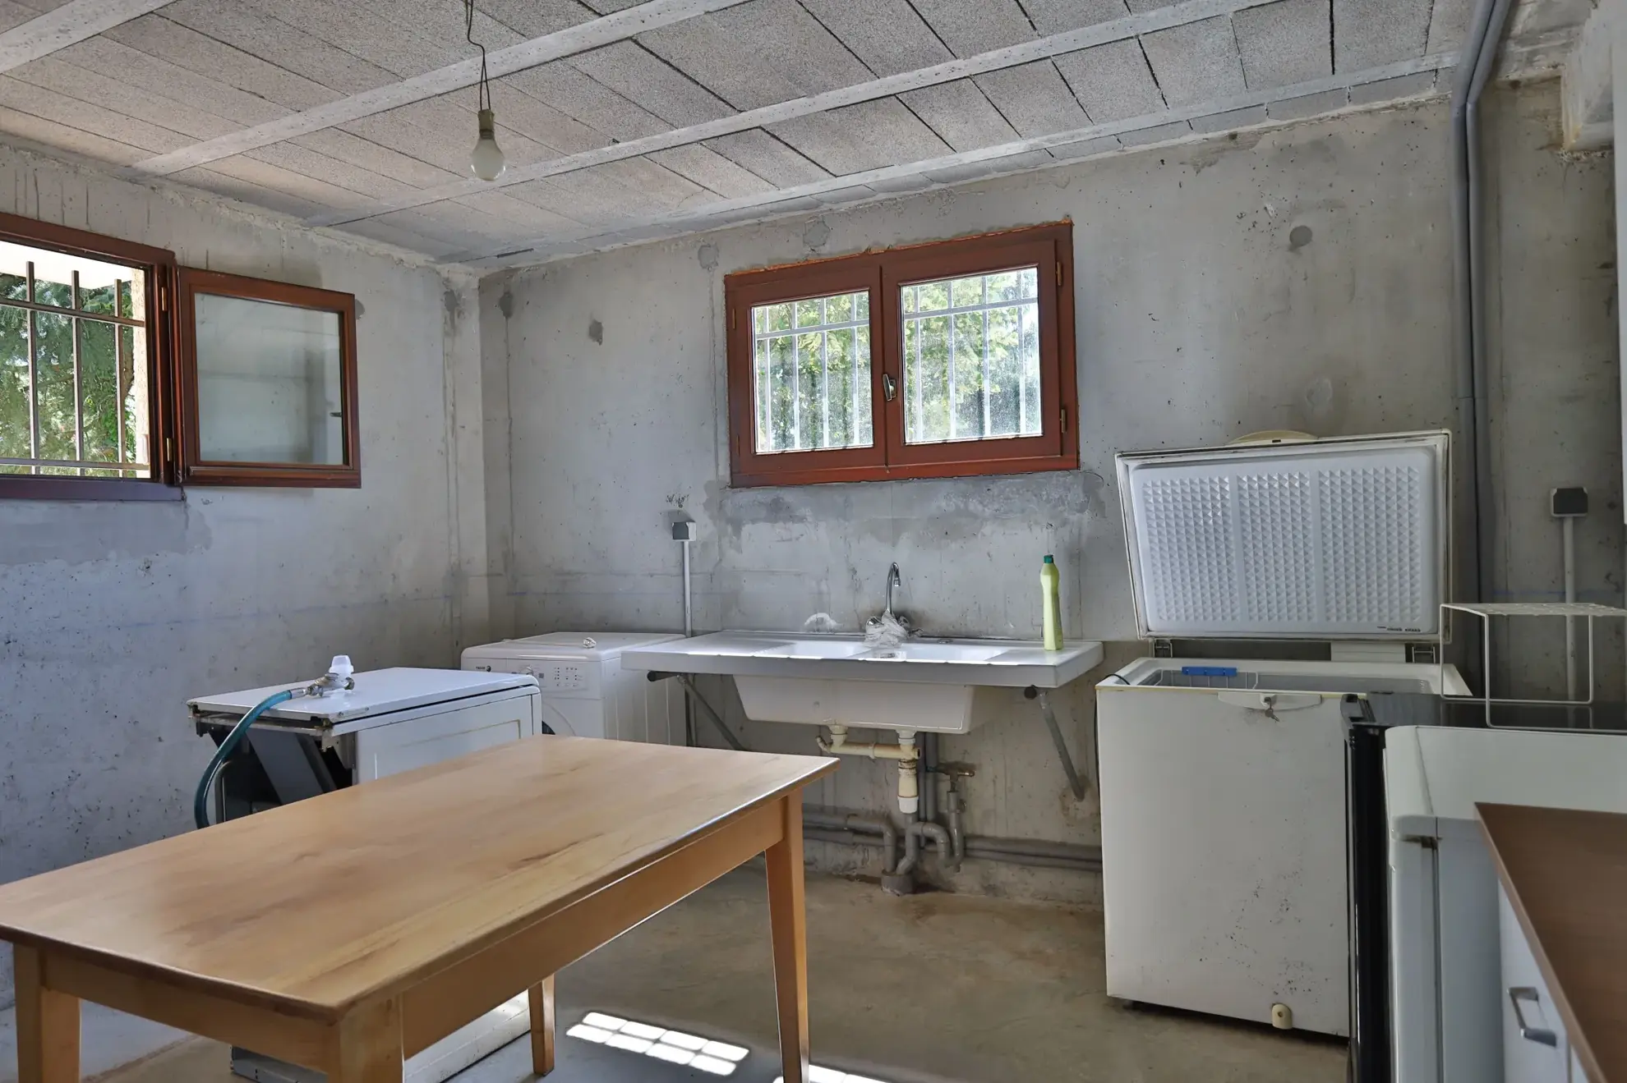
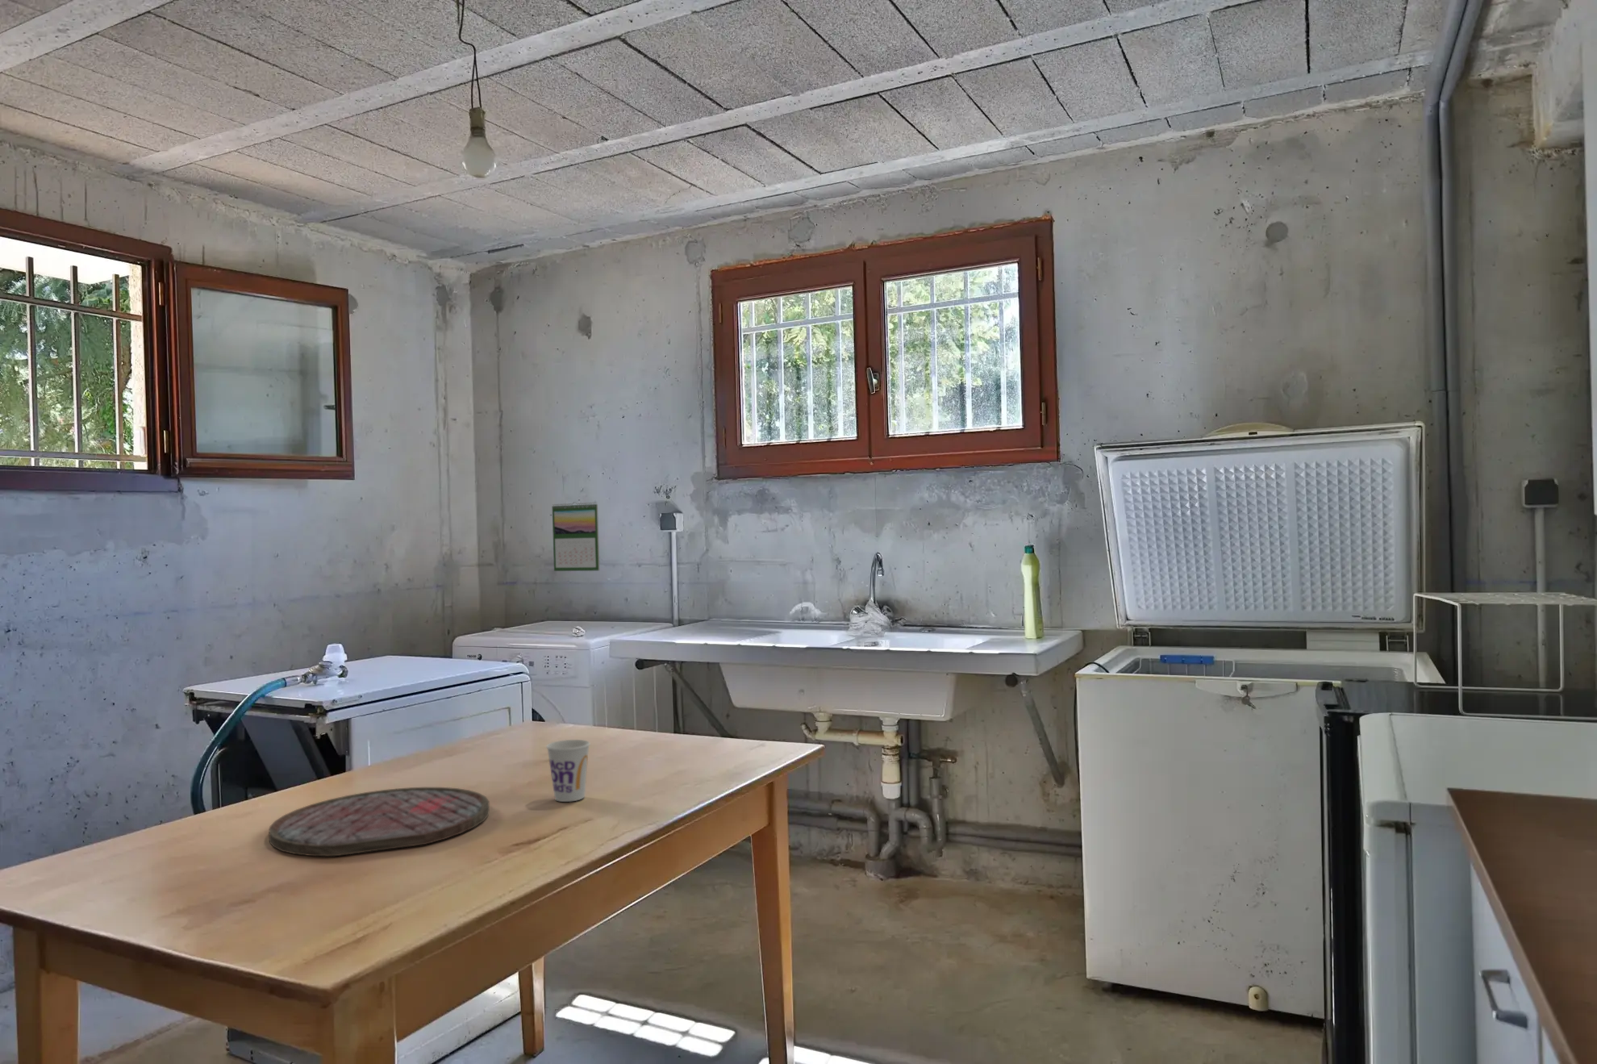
+ cup [545,739,590,803]
+ calendar [552,501,600,572]
+ cutting board [268,786,490,856]
